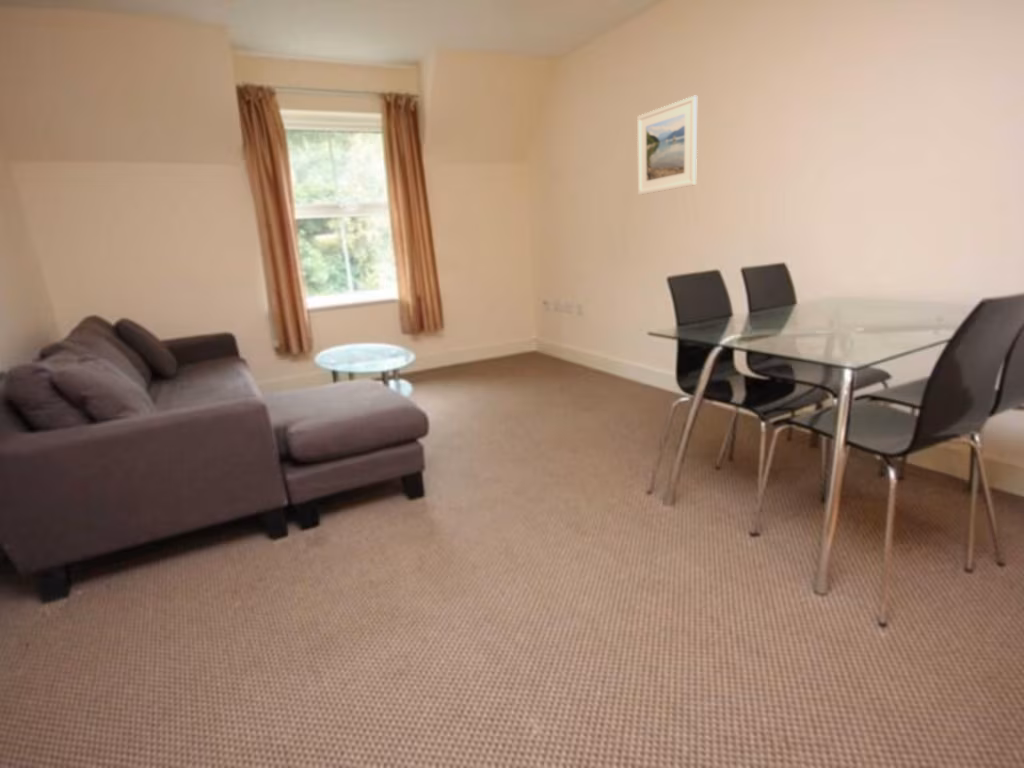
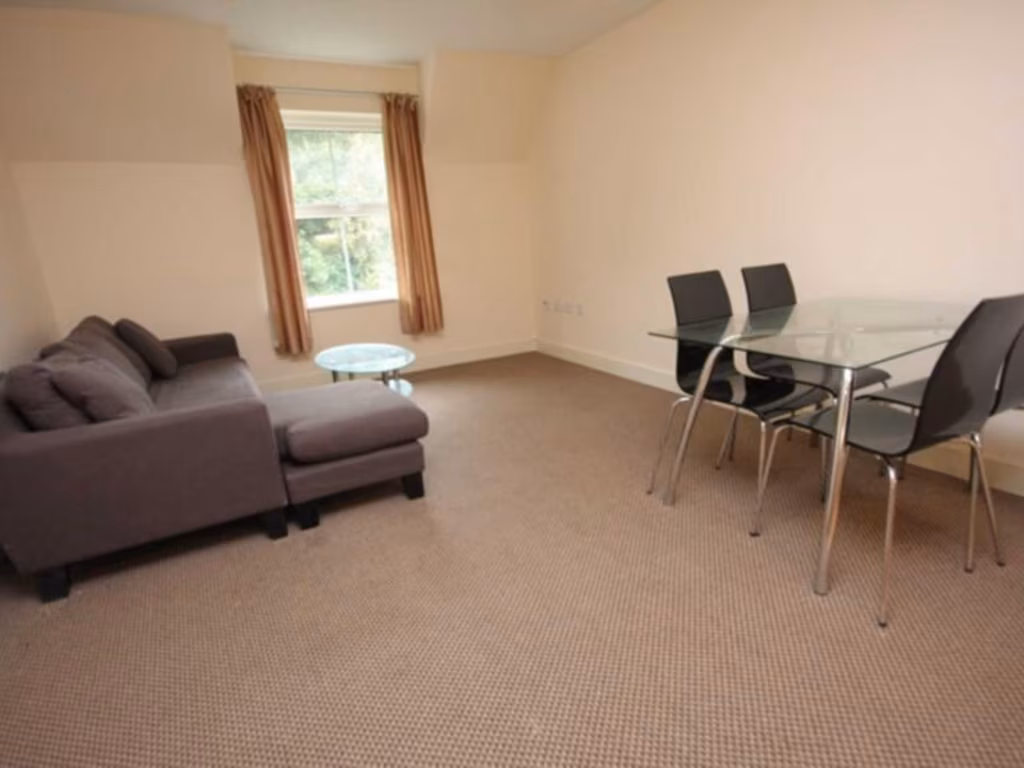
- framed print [636,95,698,196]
